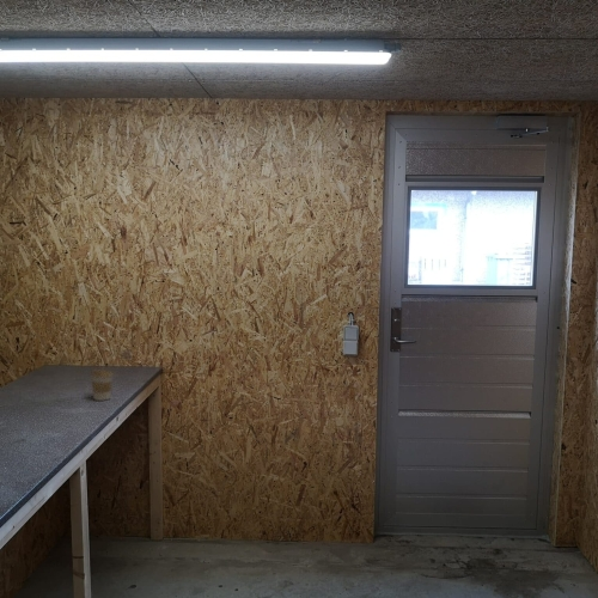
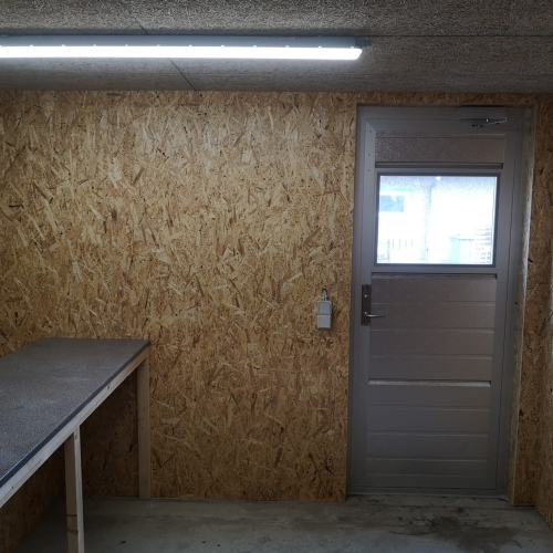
- coffee cup [90,368,115,402]
